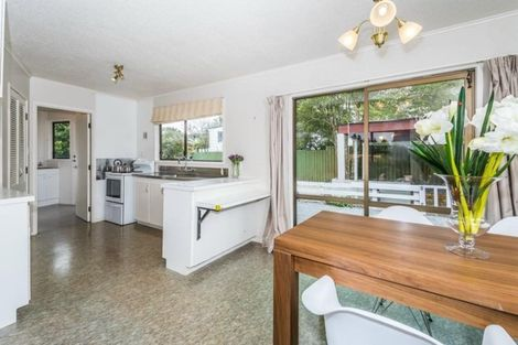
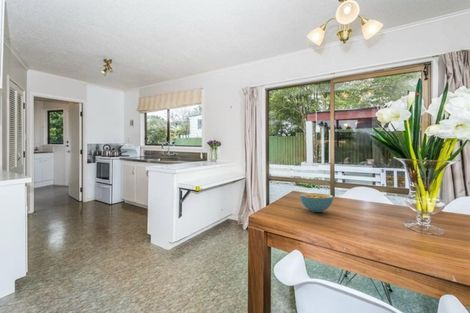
+ cereal bowl [299,192,334,213]
